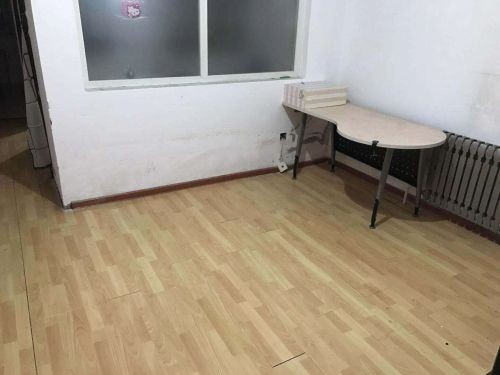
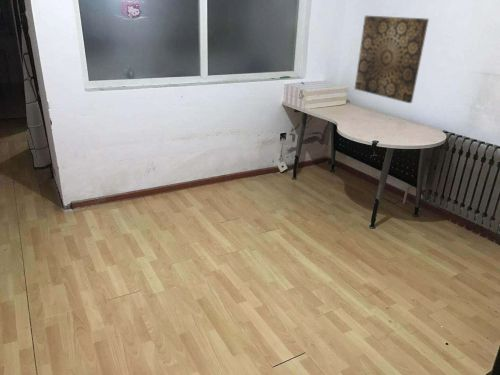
+ wall art [354,15,430,104]
